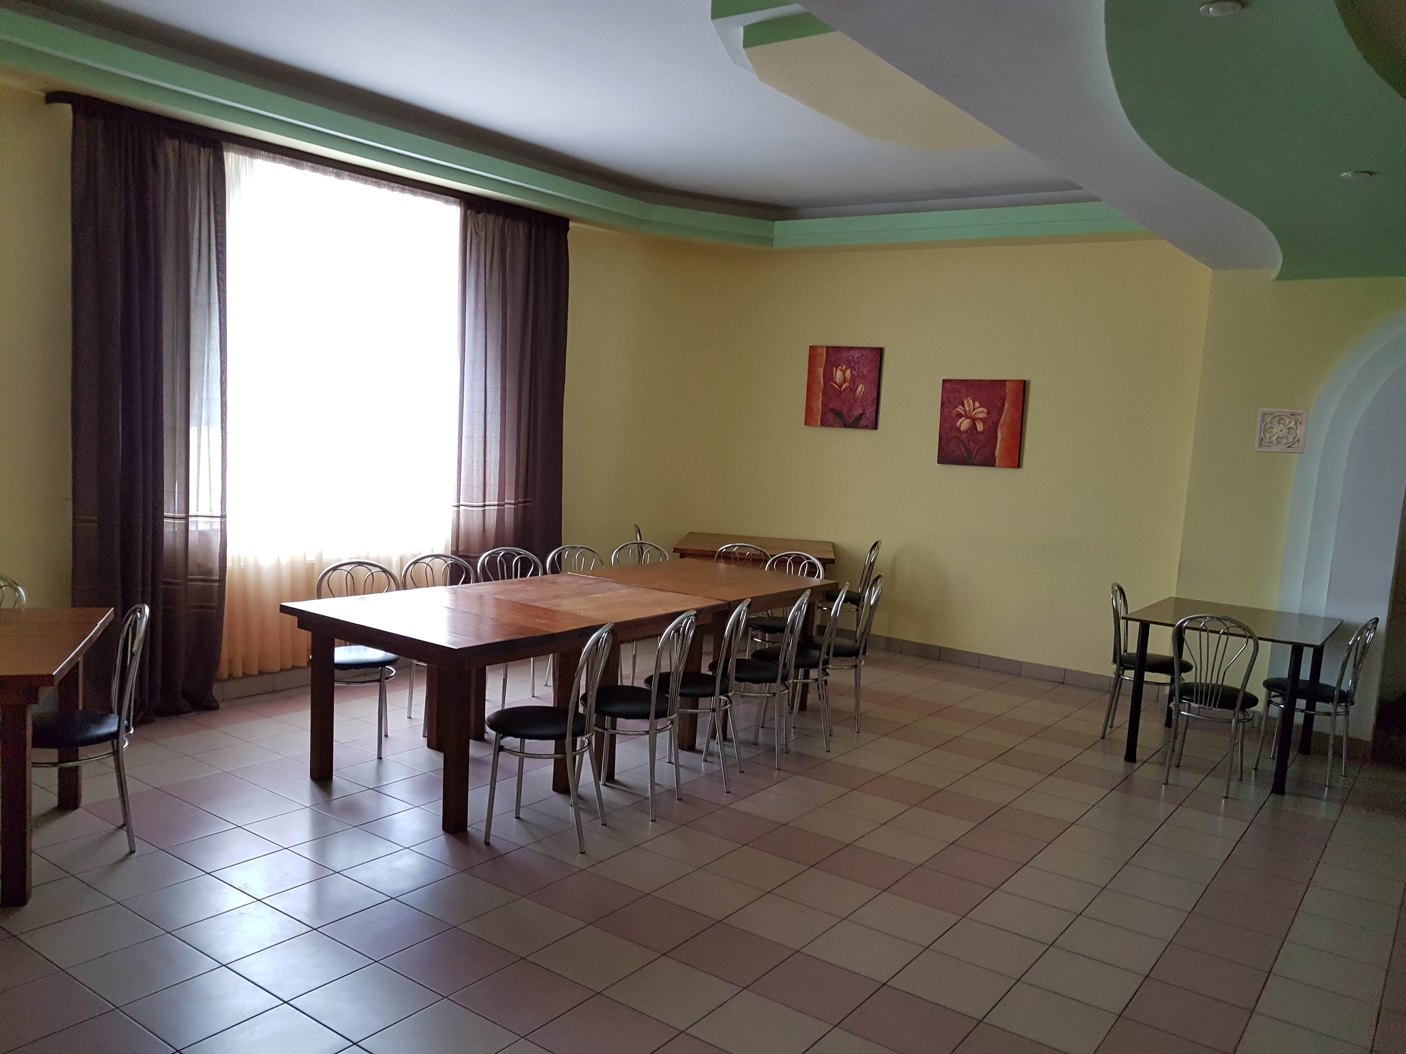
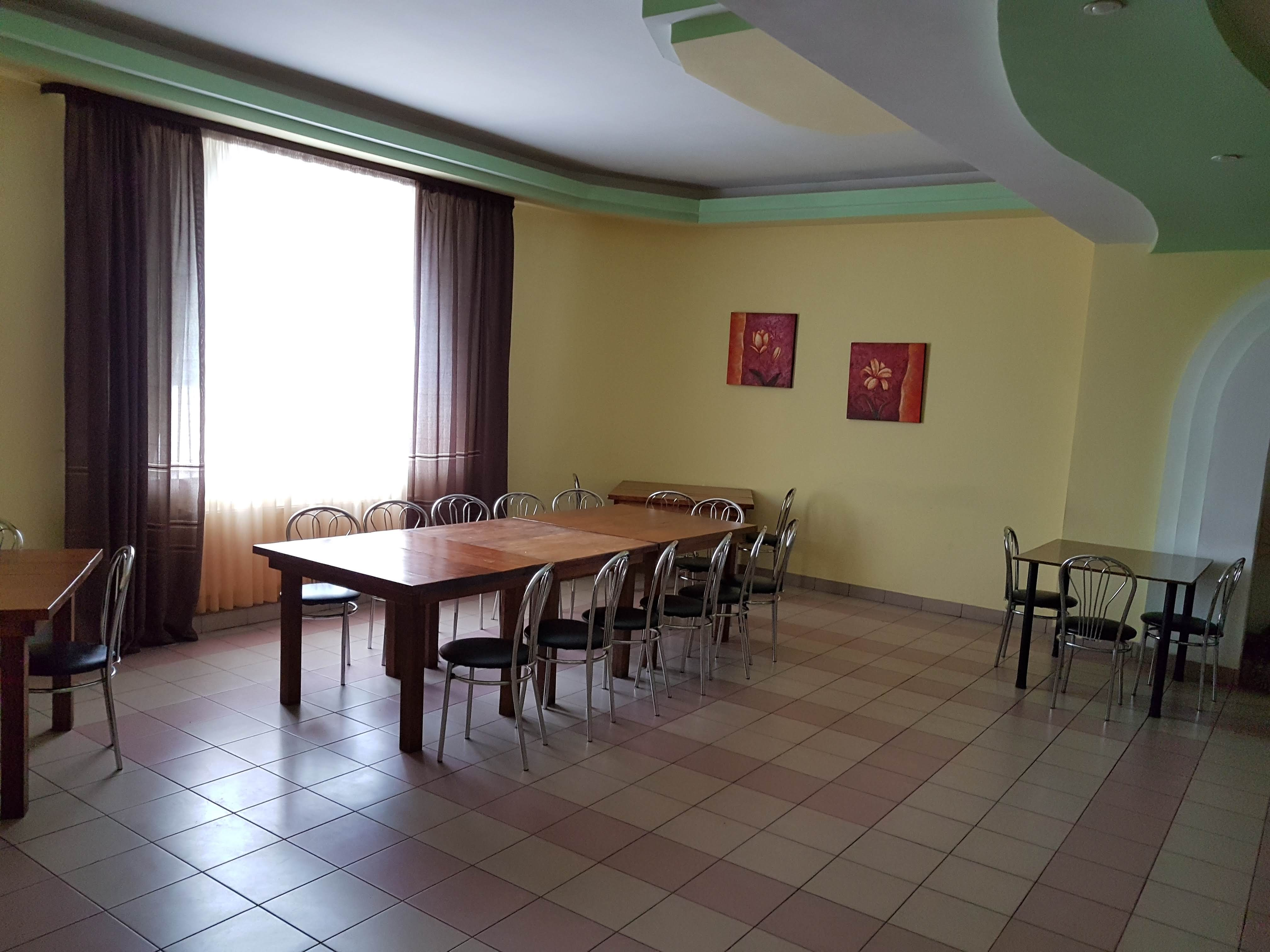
- wall ornament [1254,407,1309,454]
